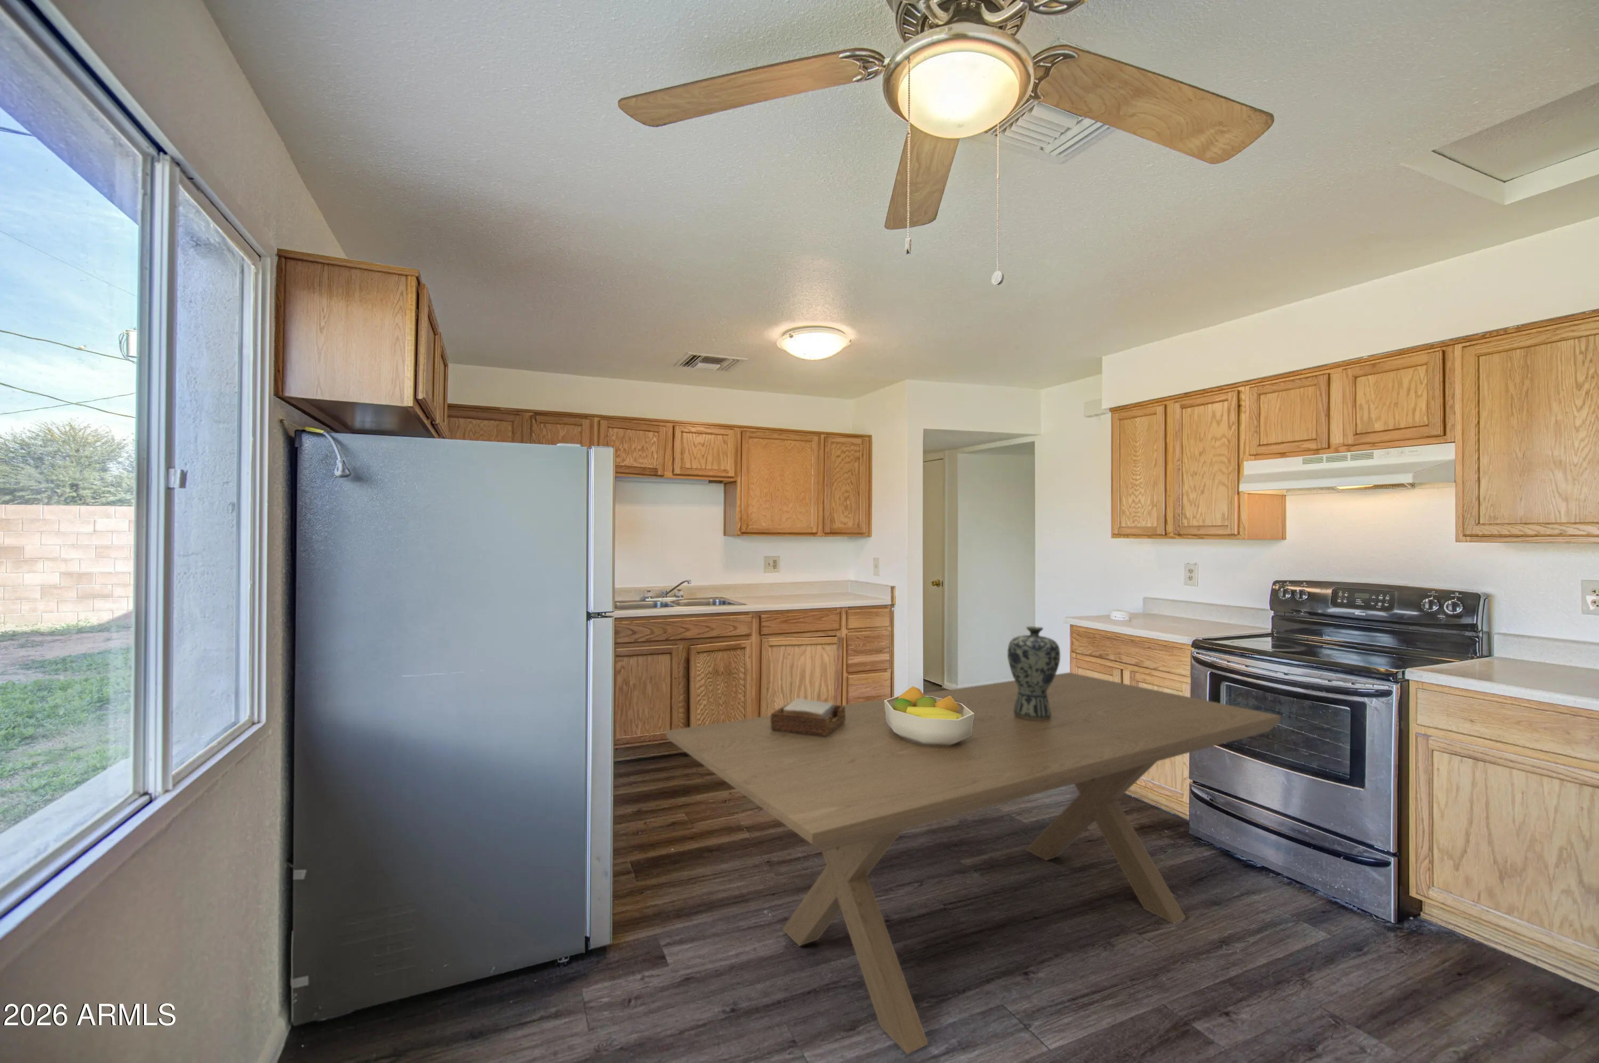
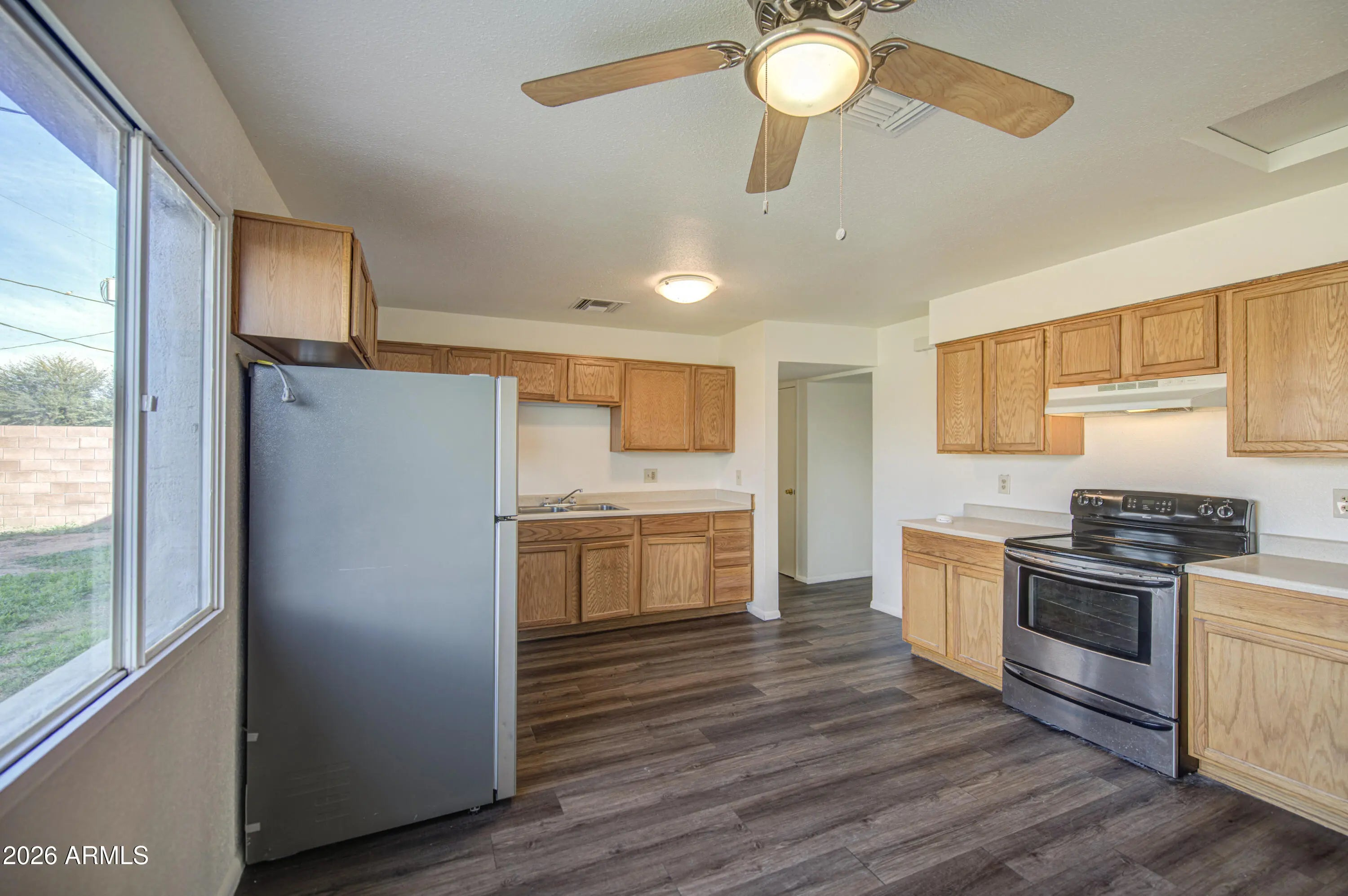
- fruit bowl [884,686,974,746]
- vase [1007,626,1060,721]
- napkin holder [770,698,846,737]
- dining table [665,671,1281,1055]
